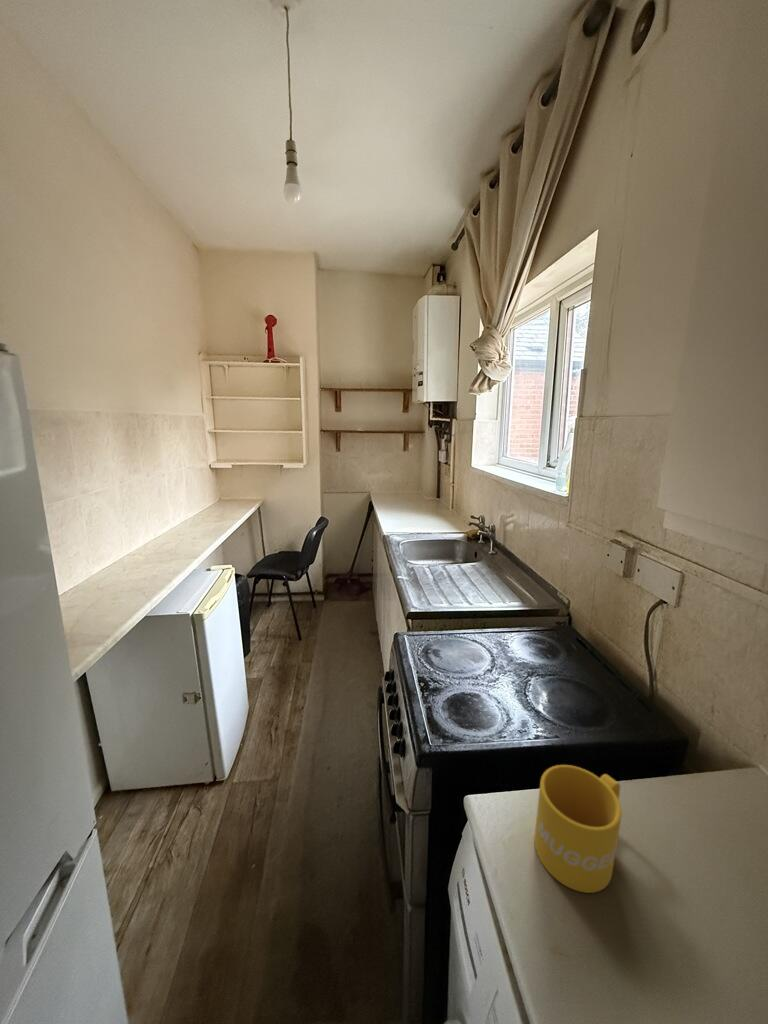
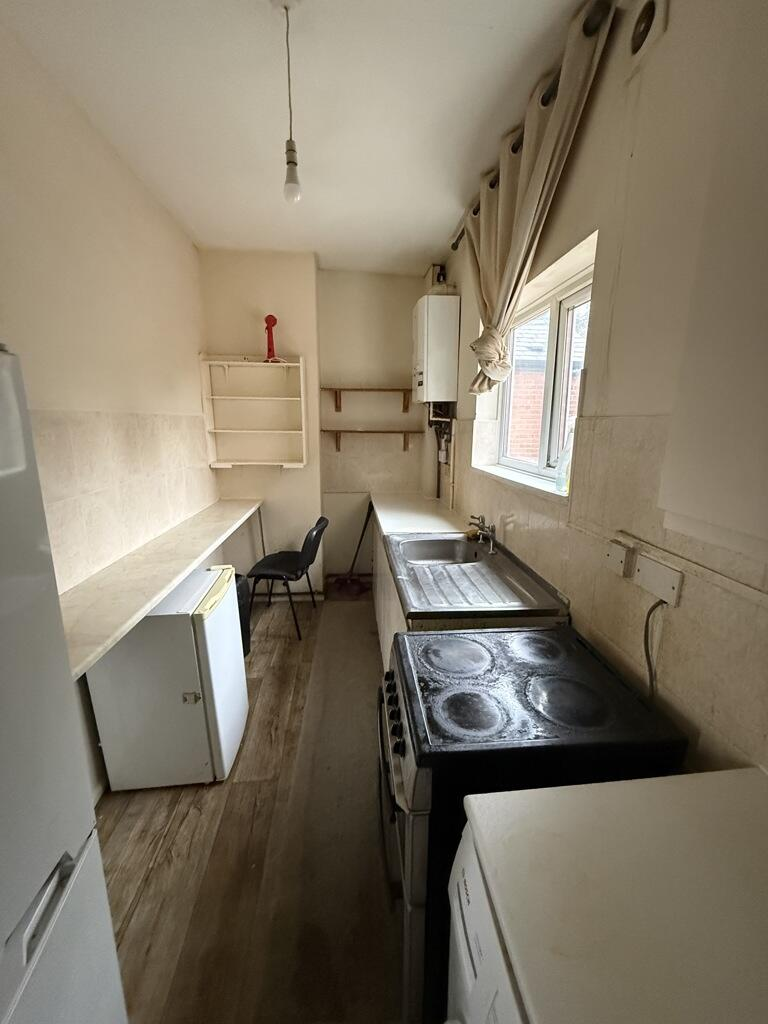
- mug [533,764,623,894]
